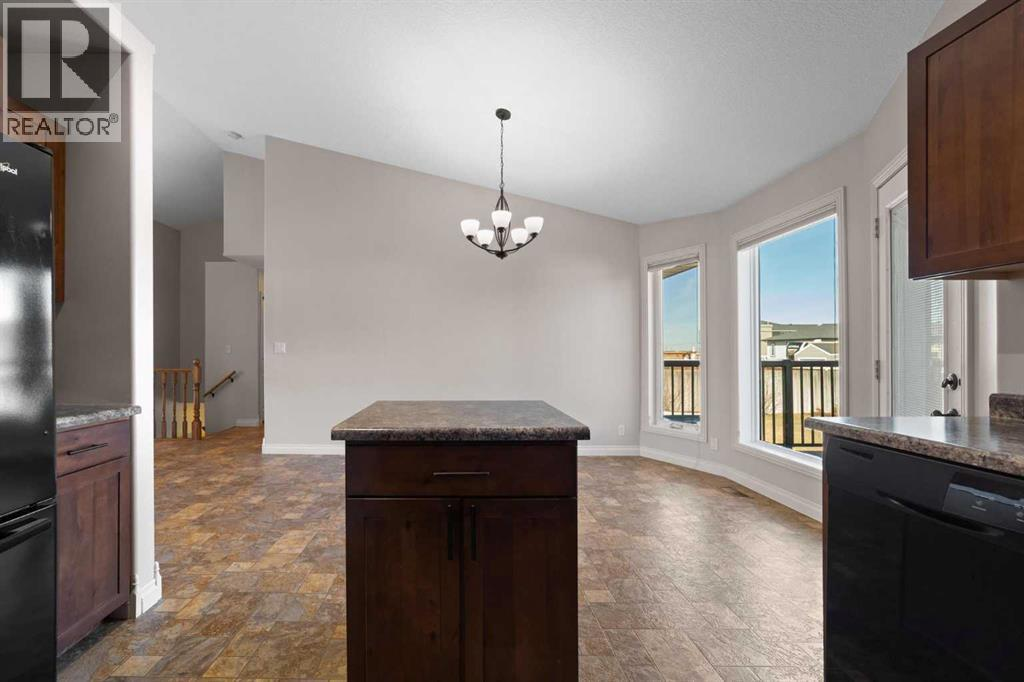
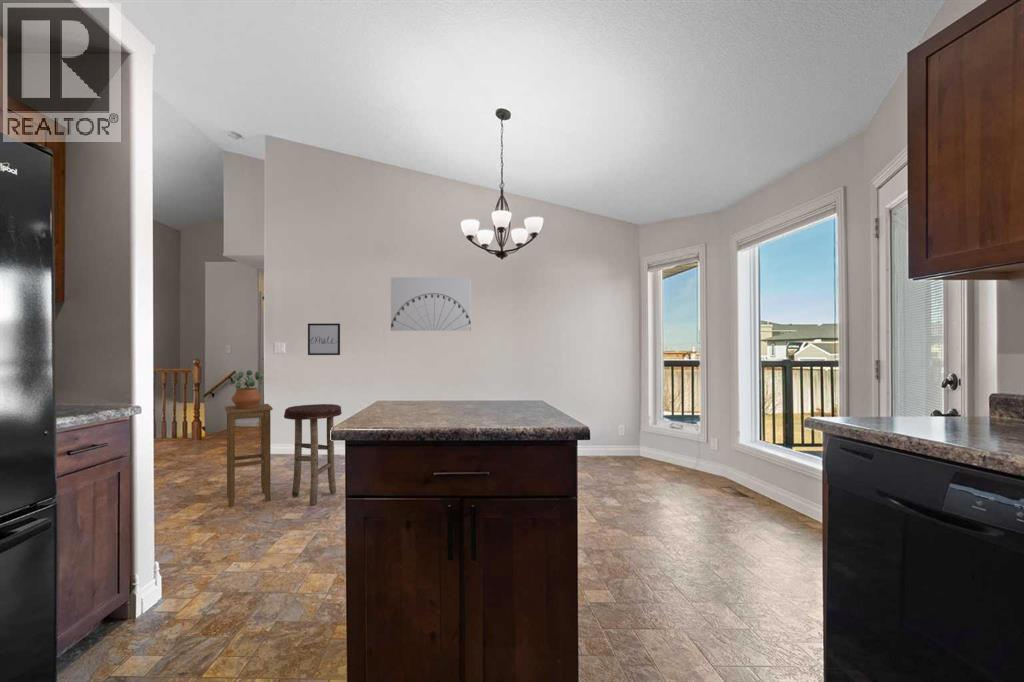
+ stool [224,403,274,508]
+ wall art [390,276,472,332]
+ potted plant [224,369,264,409]
+ wall art [307,322,341,356]
+ stool [283,403,343,506]
